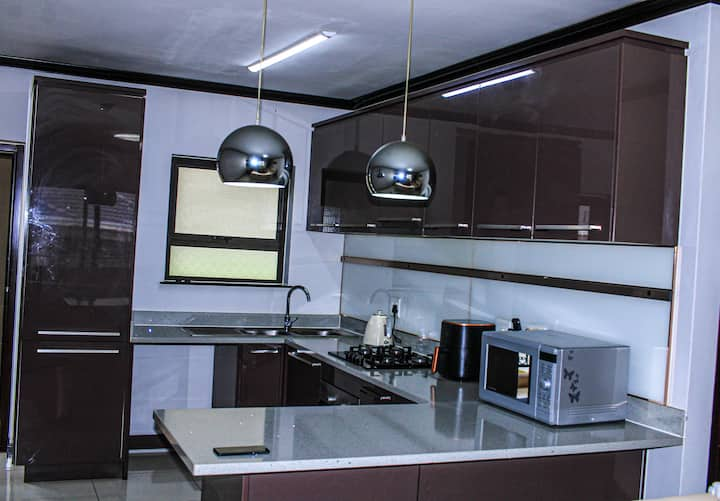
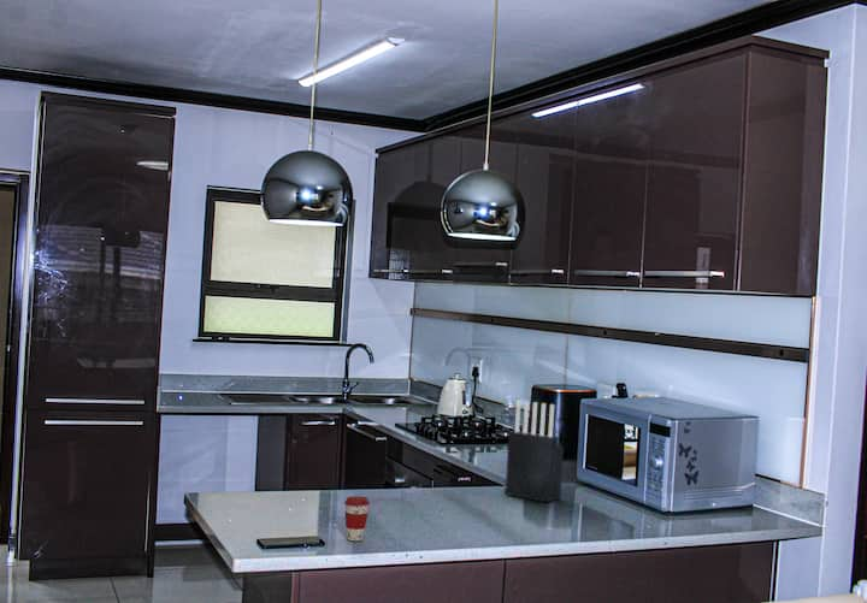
+ coffee cup [343,495,371,542]
+ knife block [503,400,565,503]
